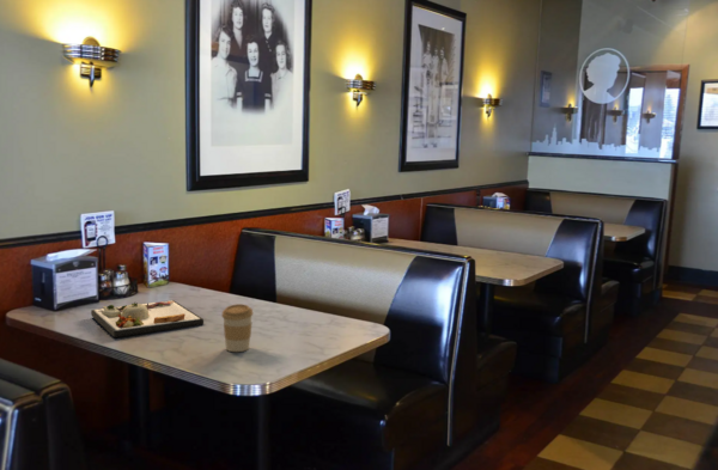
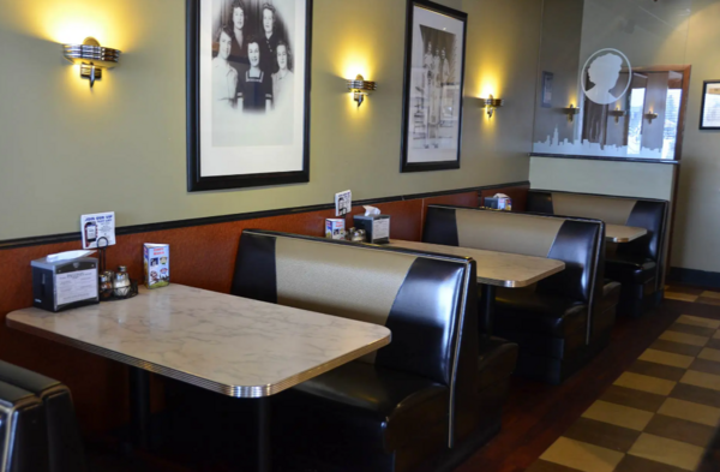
- dinner plate [90,299,205,338]
- coffee cup [220,303,255,353]
